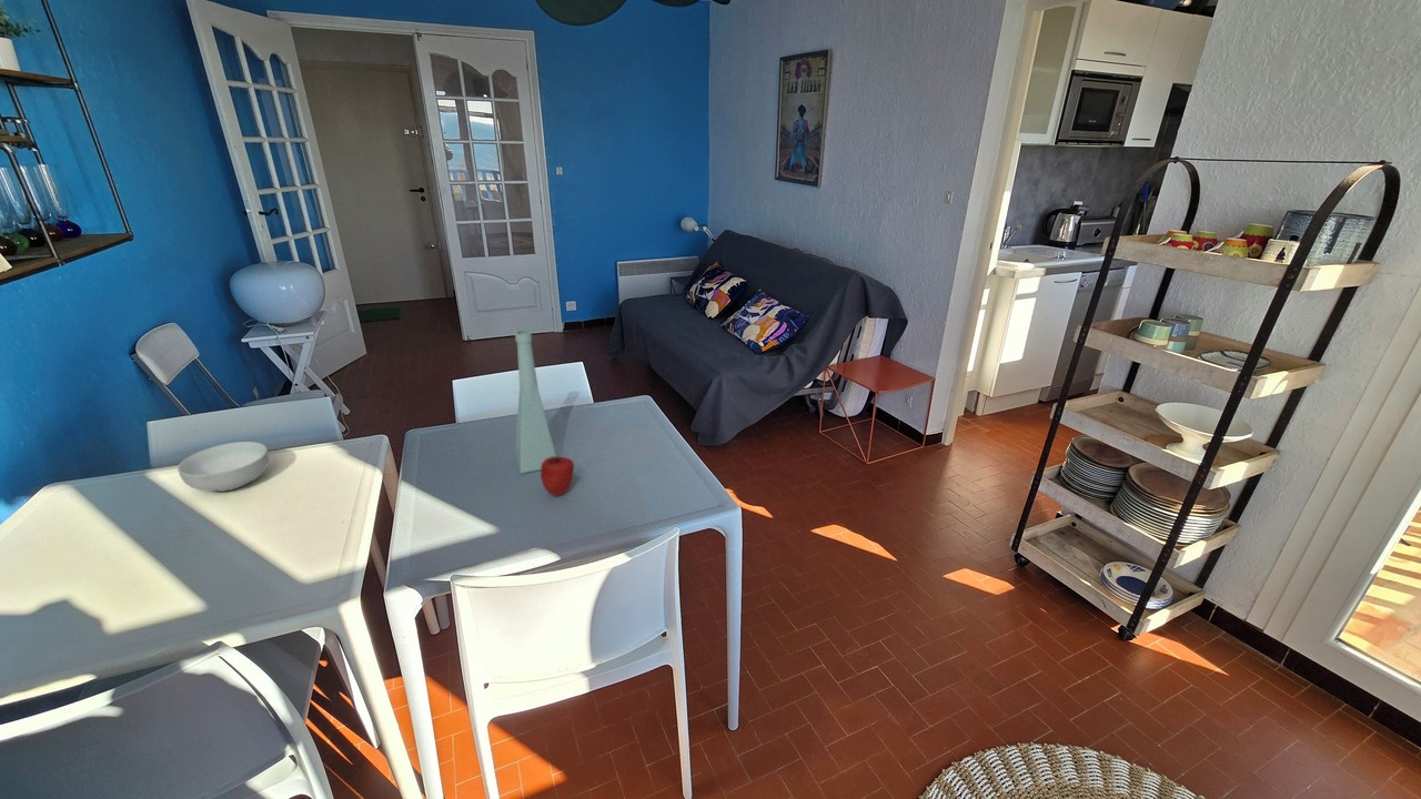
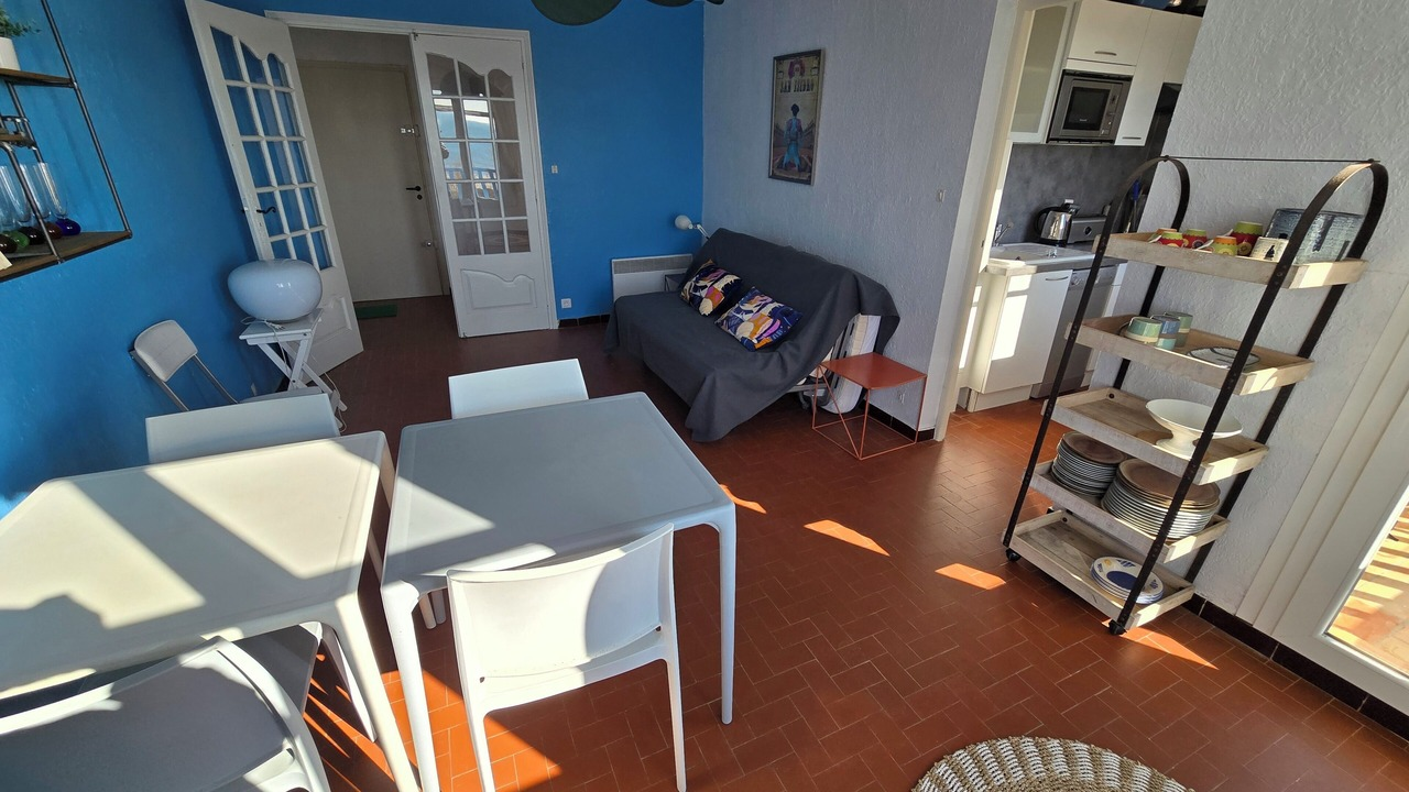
- vase [513,330,557,475]
- cereal bowl [177,441,270,493]
- apple [540,456,575,497]
